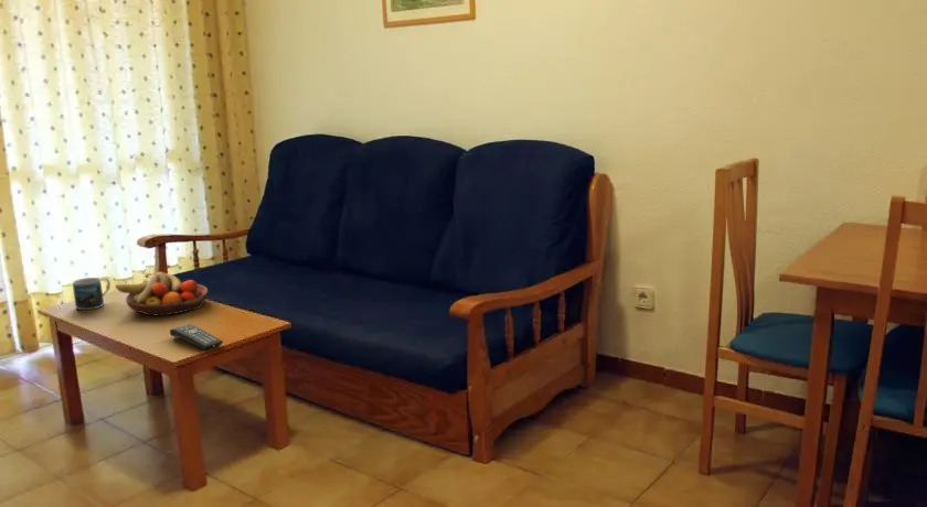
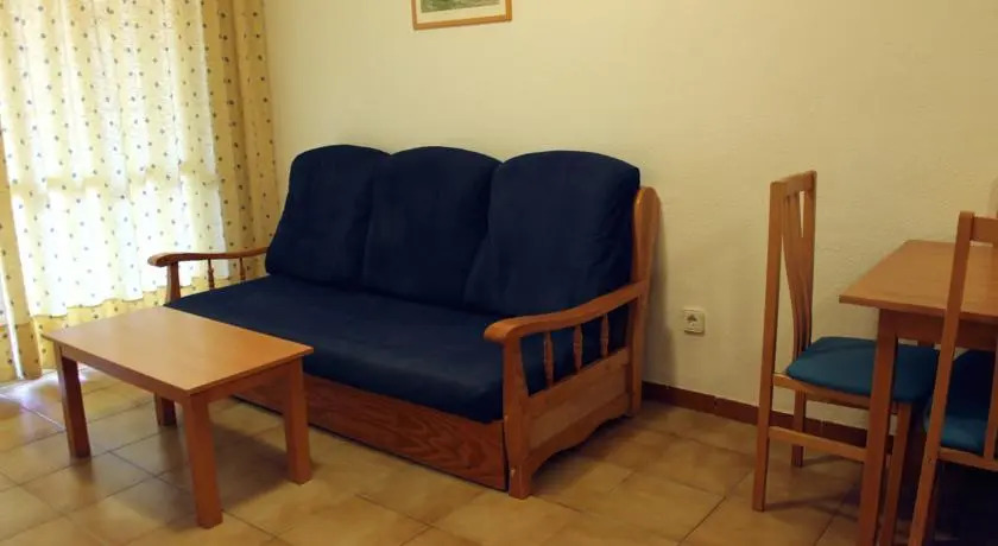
- remote control [169,323,224,352]
- mug [72,277,111,311]
- fruit bowl [115,271,210,316]
